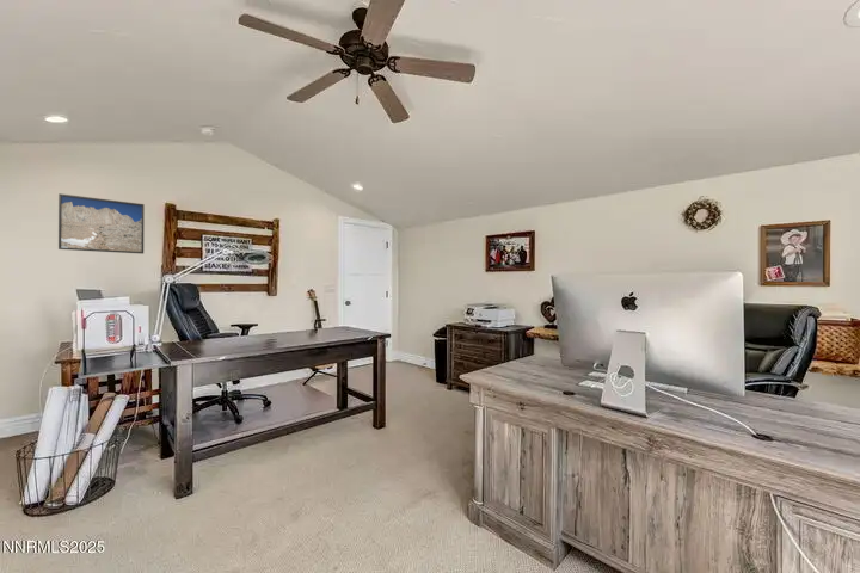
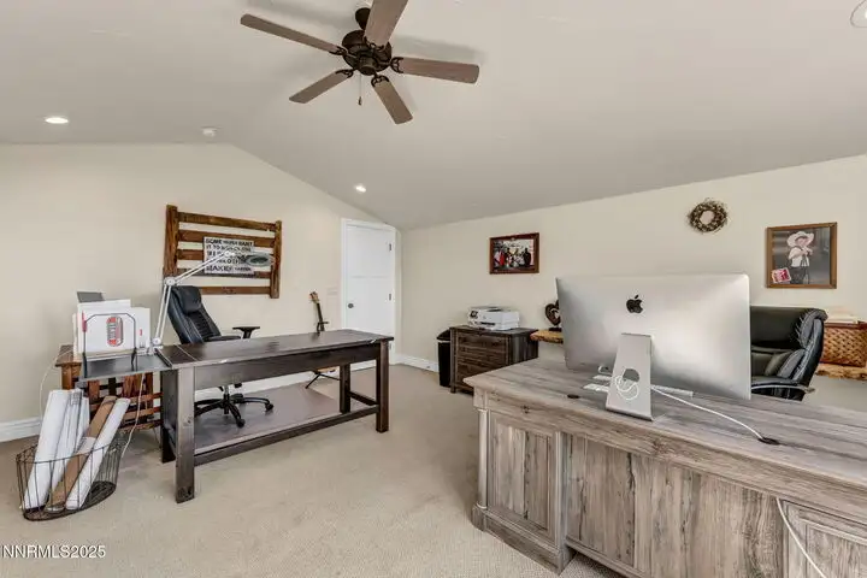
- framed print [57,192,146,255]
